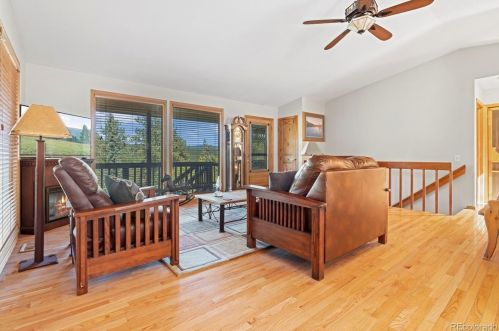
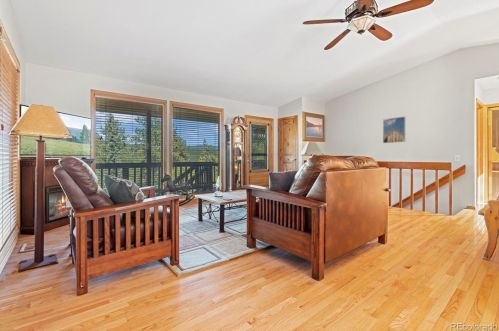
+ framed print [382,116,406,144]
